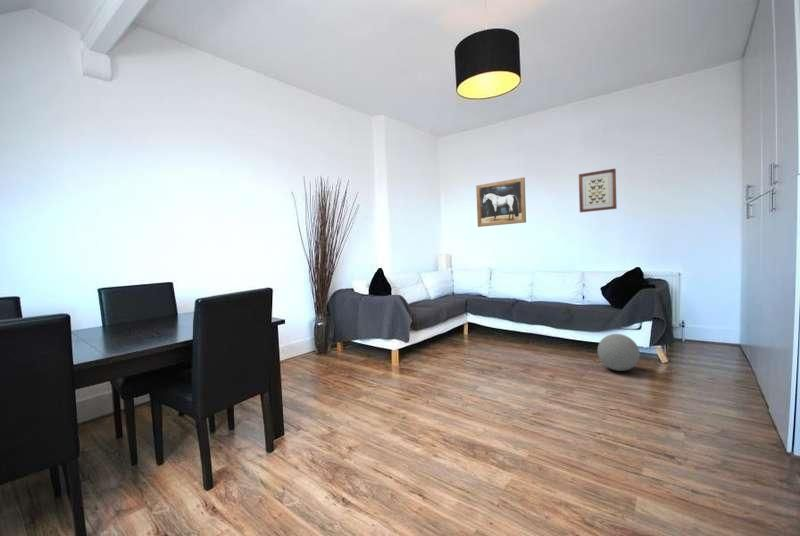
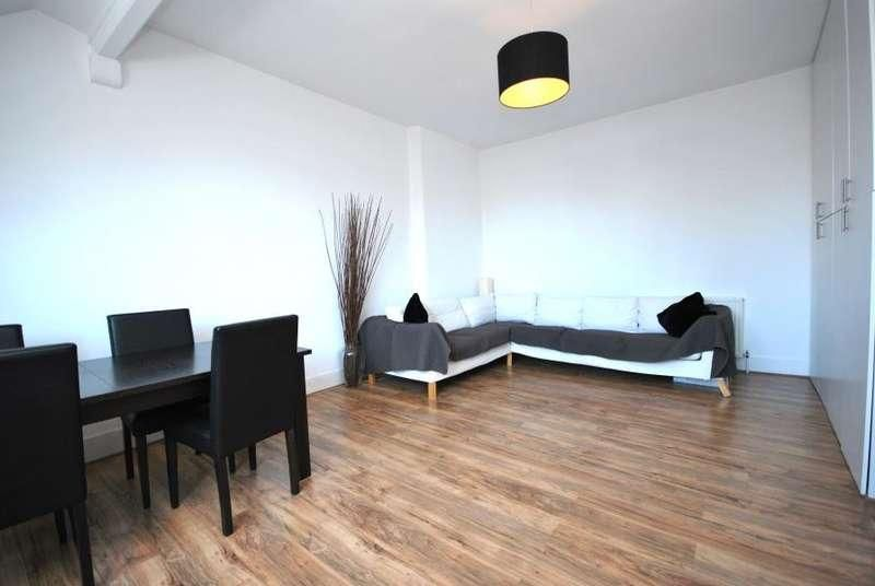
- wall art [475,176,527,228]
- decorative ball [597,333,641,372]
- wall art [578,168,618,213]
